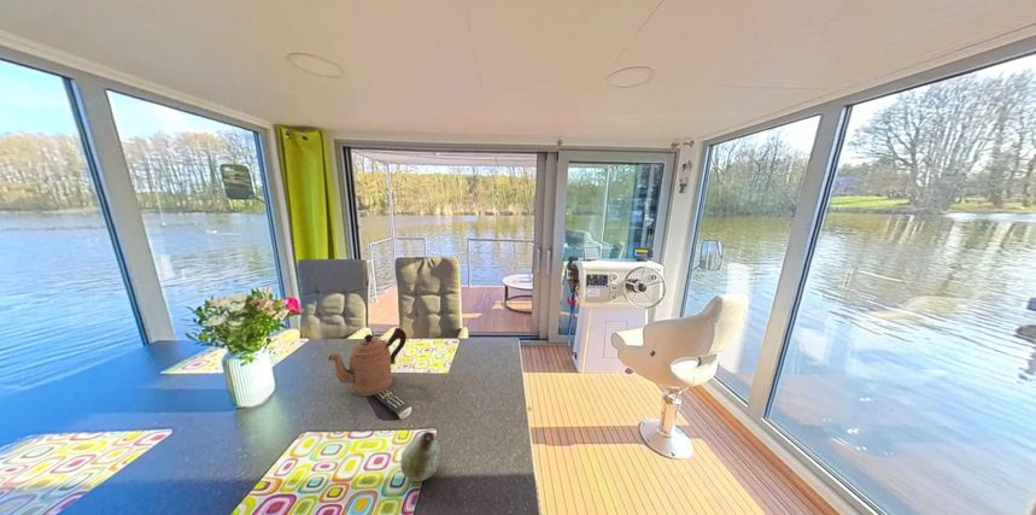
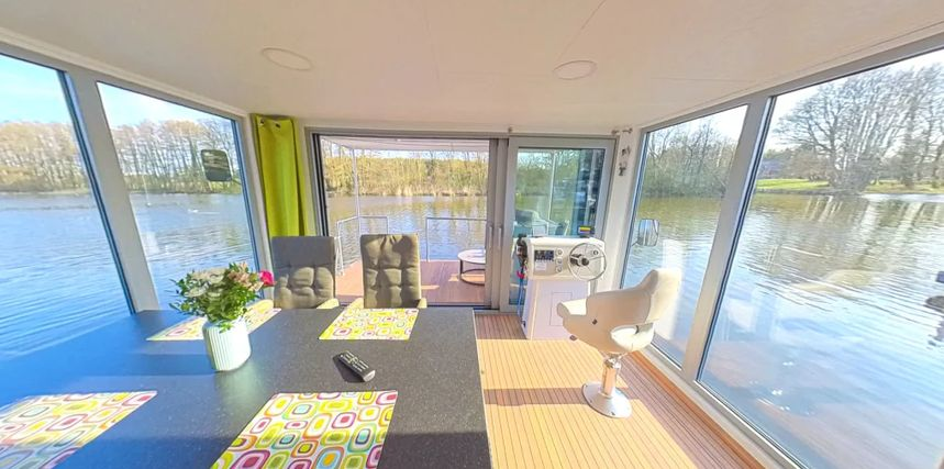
- fruit [399,431,441,482]
- coffeepot [327,327,408,397]
